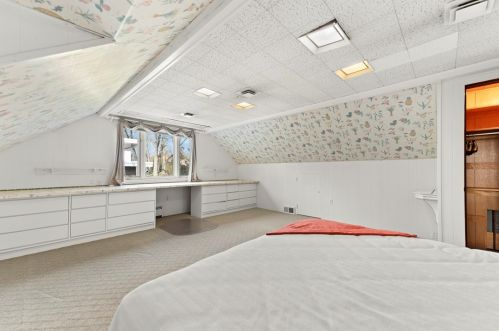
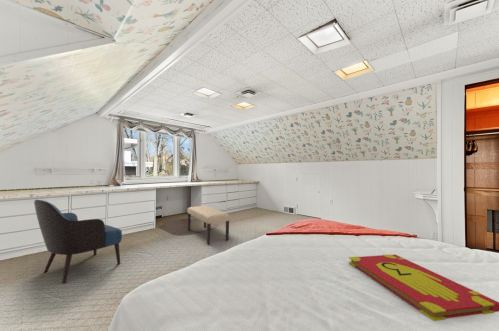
+ book [348,253,499,322]
+ bench [186,205,231,245]
+ armchair [33,199,123,284]
